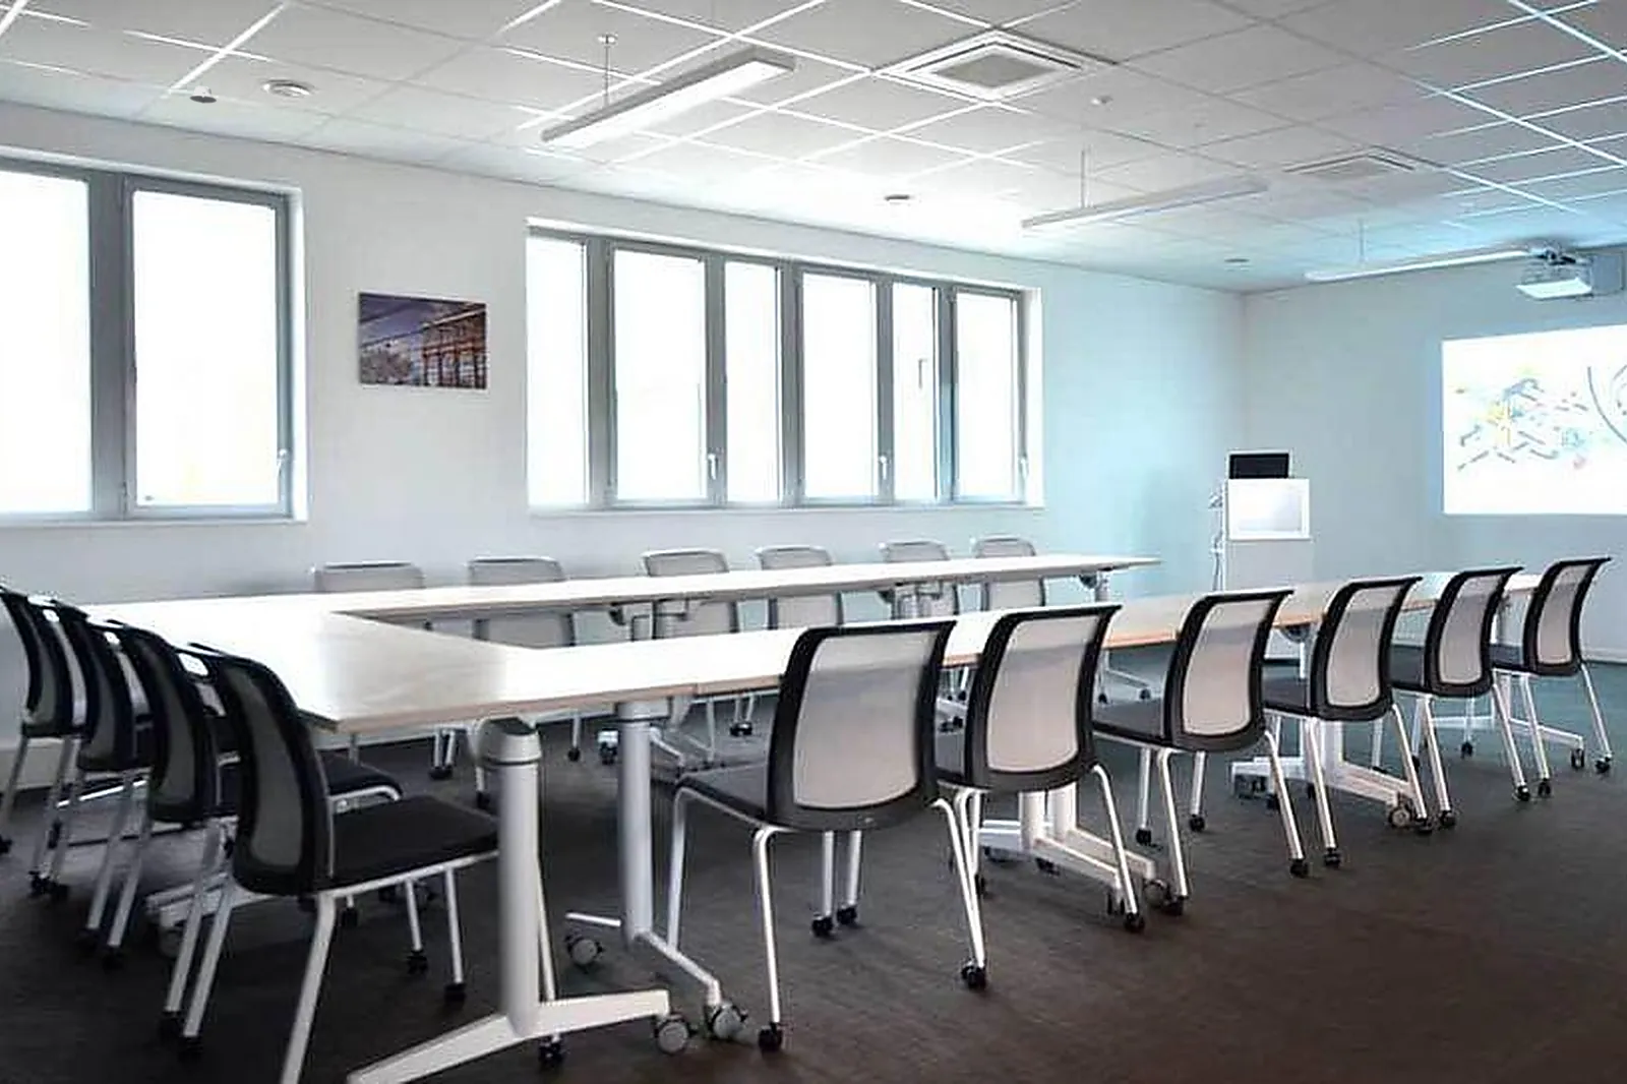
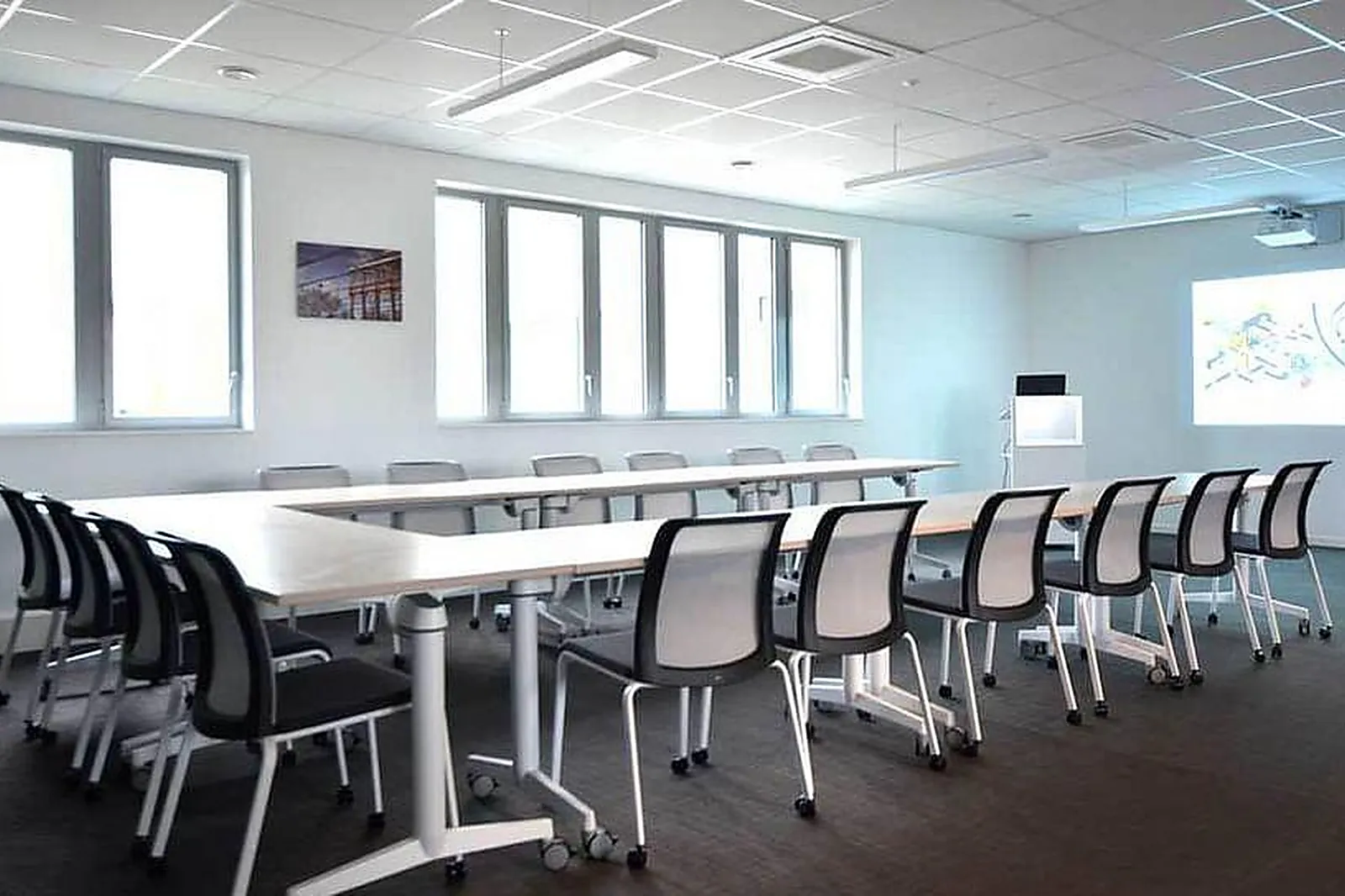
- recessed light [189,86,218,105]
